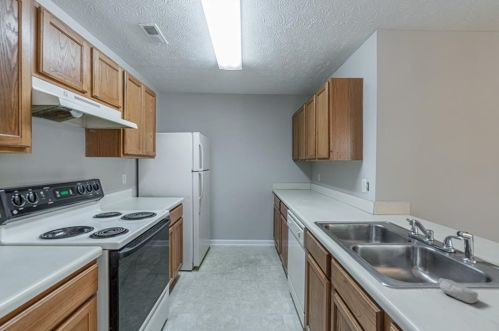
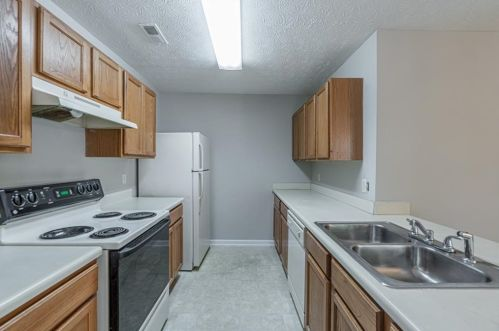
- soap bar [438,277,479,304]
